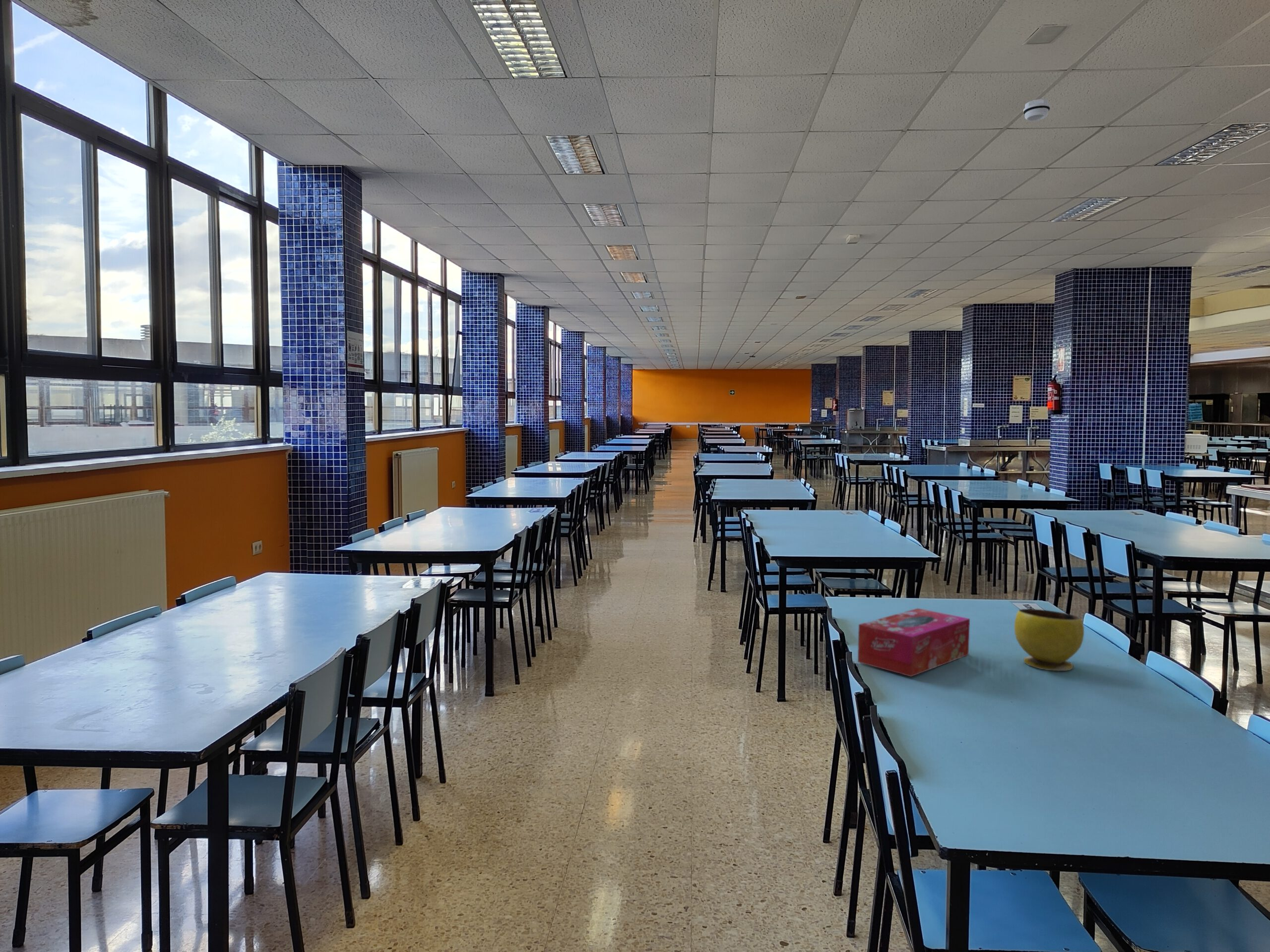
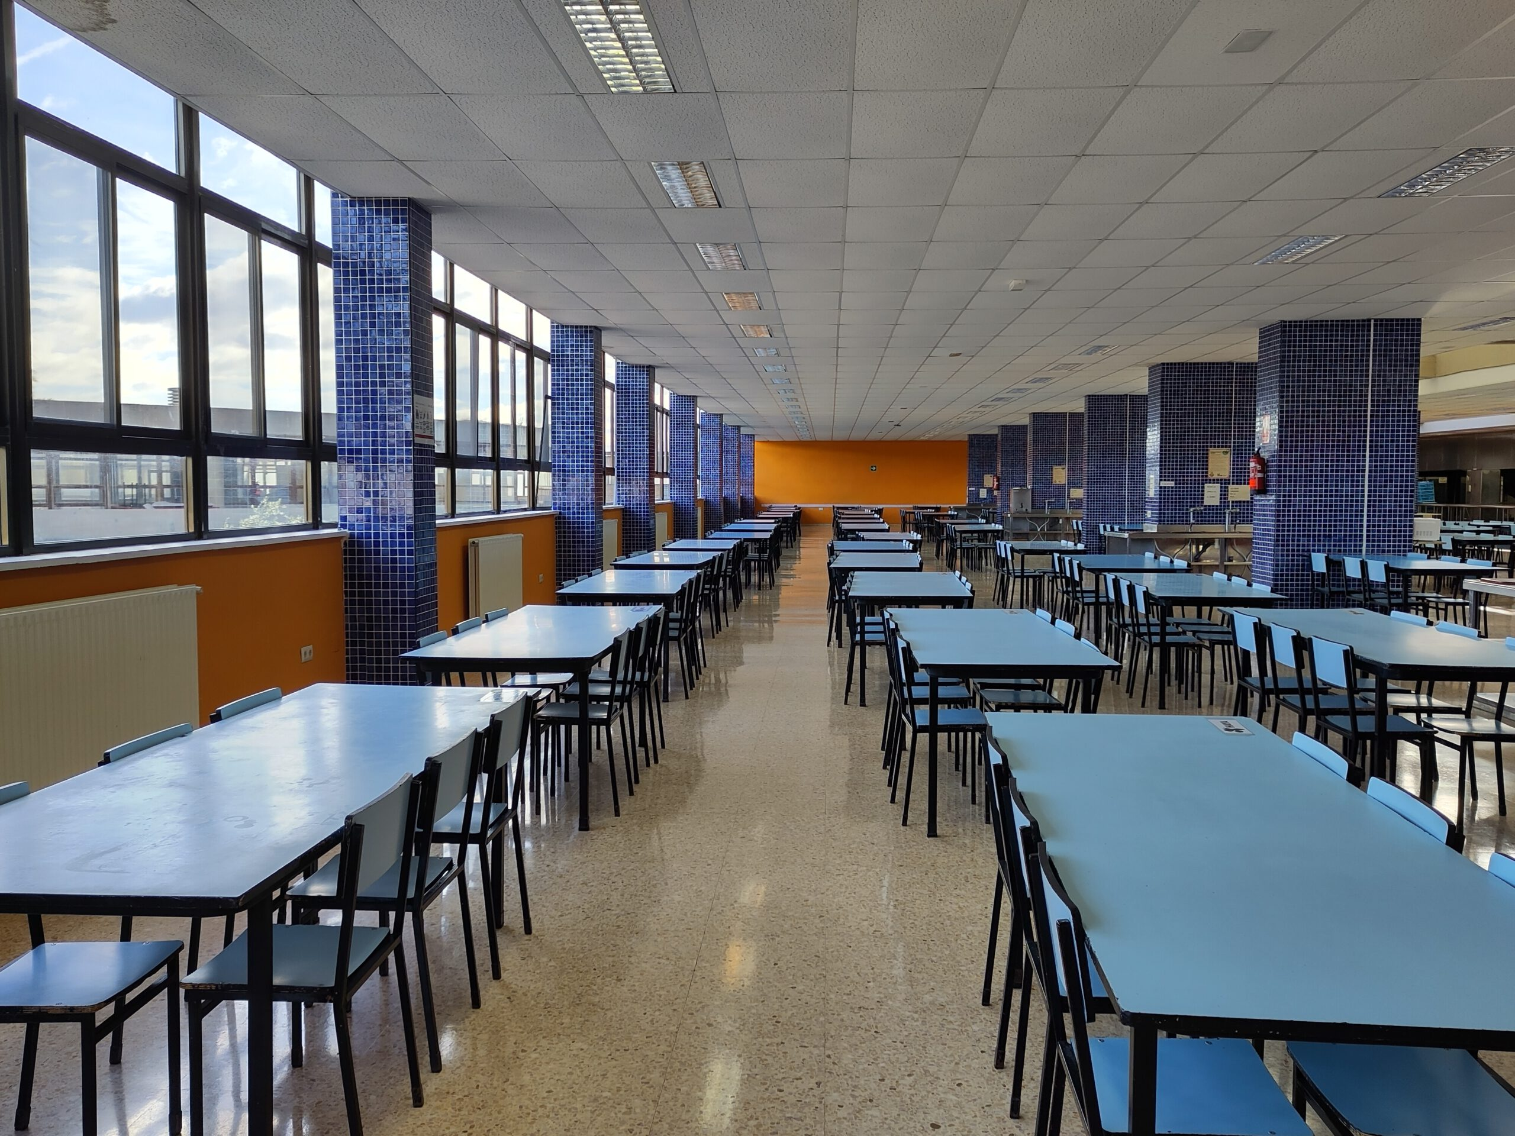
- bowl [1014,608,1084,671]
- tissue box [857,608,970,677]
- smoke detector [1022,99,1051,121]
